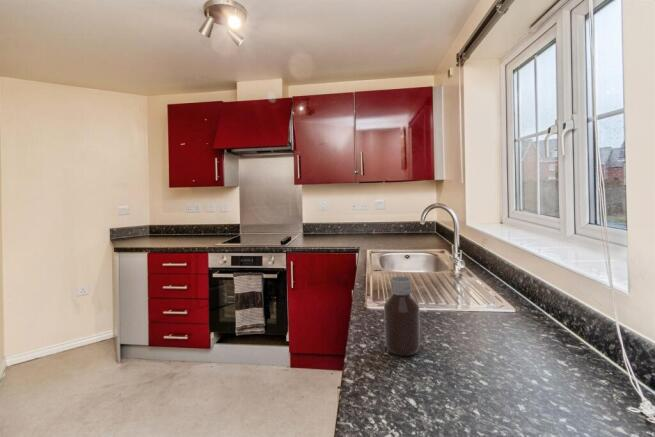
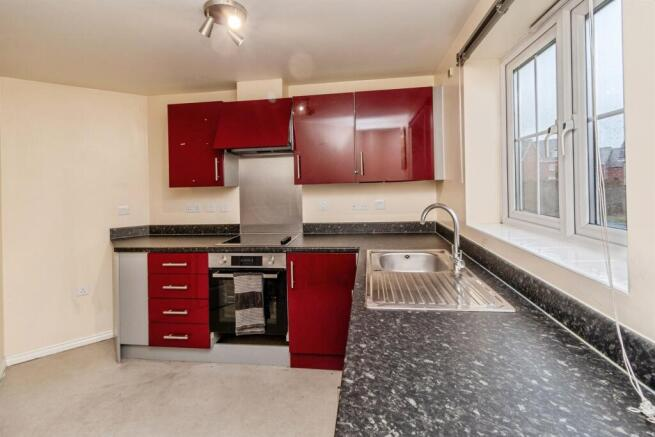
- bottle [383,275,421,357]
